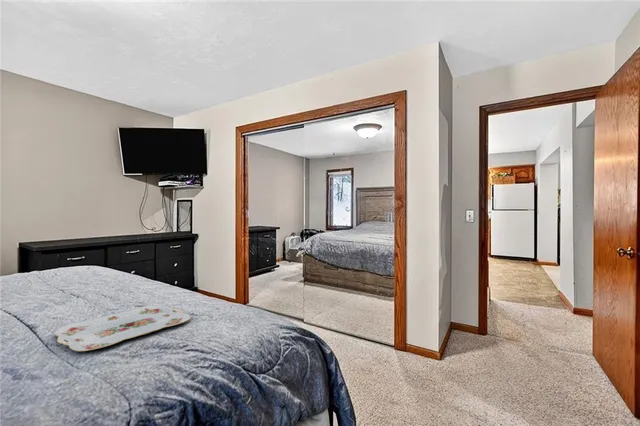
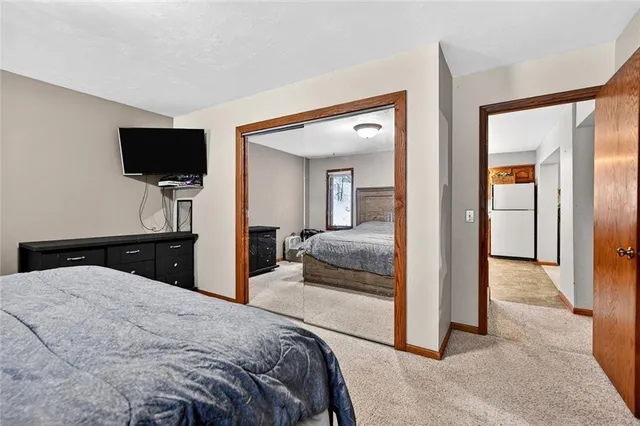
- serving tray [54,305,192,352]
